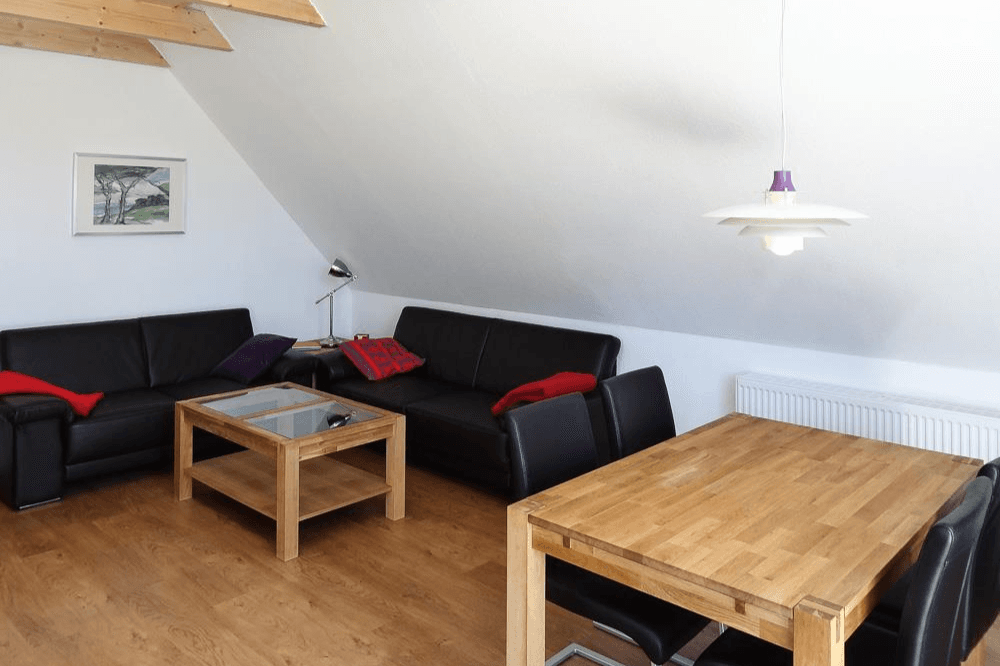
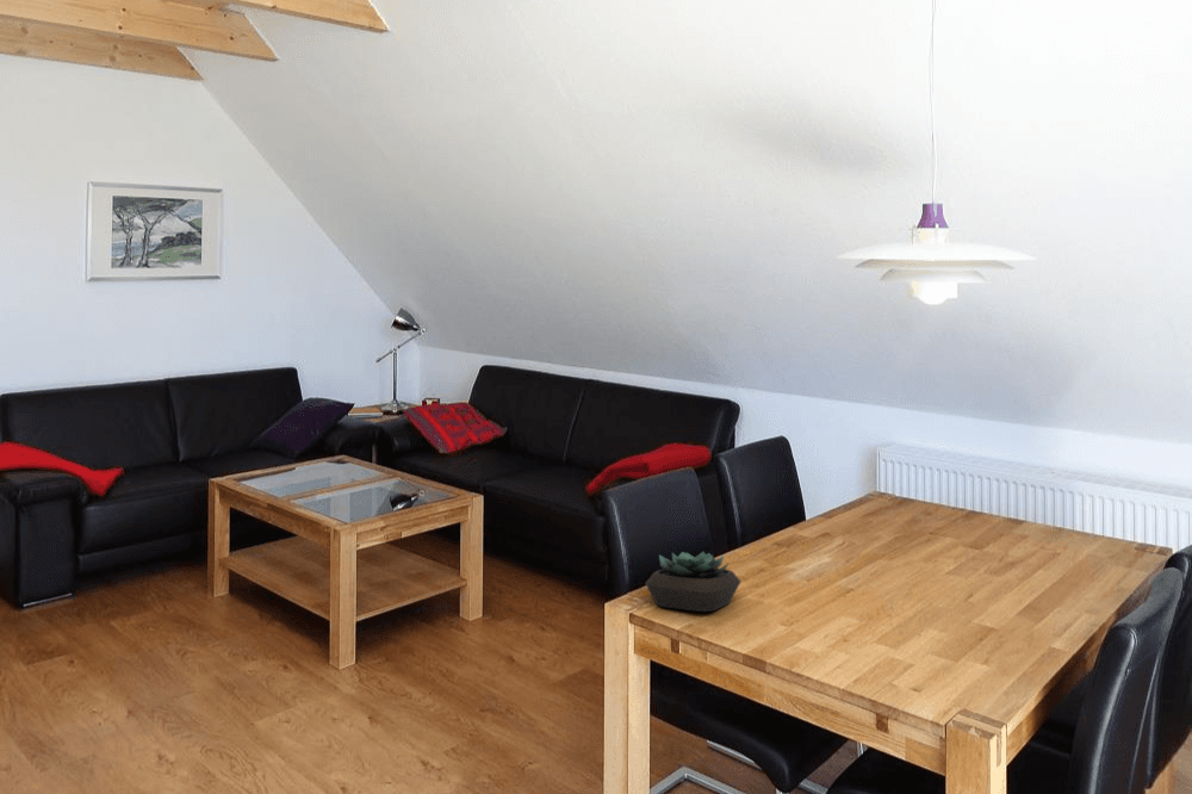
+ succulent plant [644,551,741,613]
